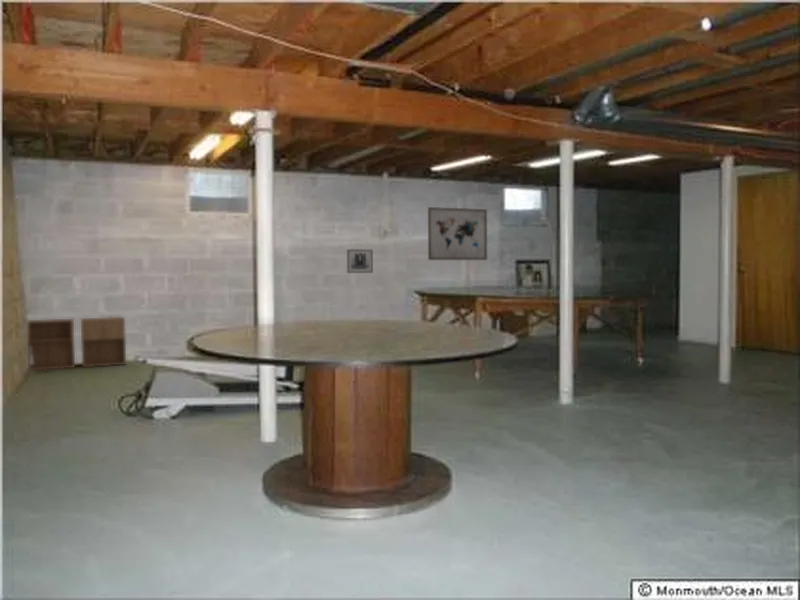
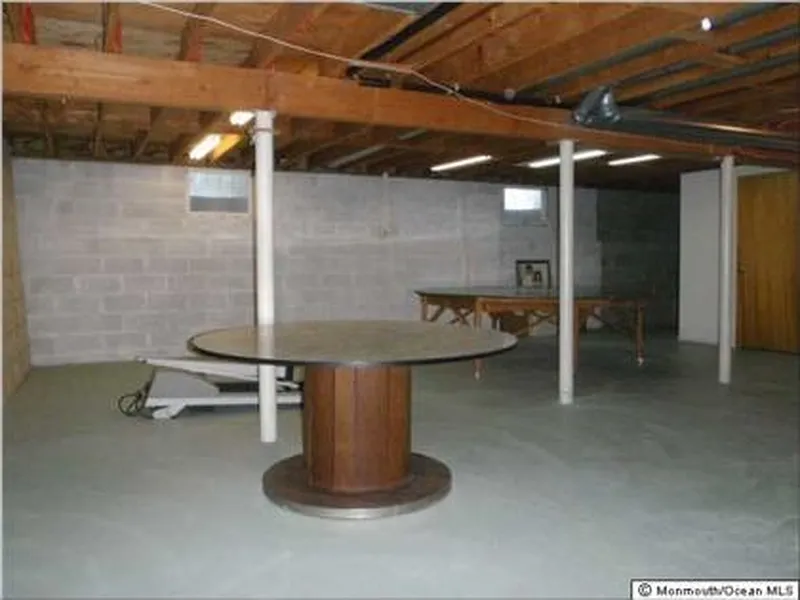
- storage cabinet [25,316,127,372]
- wall art [346,248,374,274]
- wall art [427,206,488,261]
